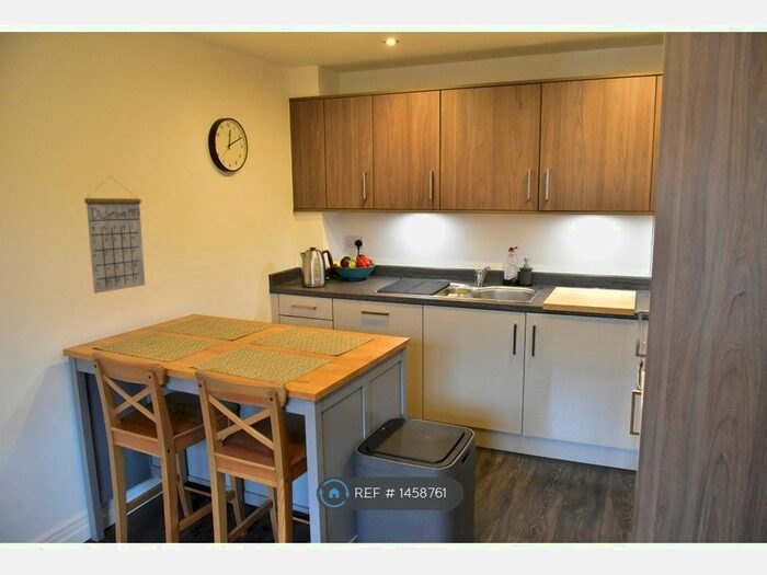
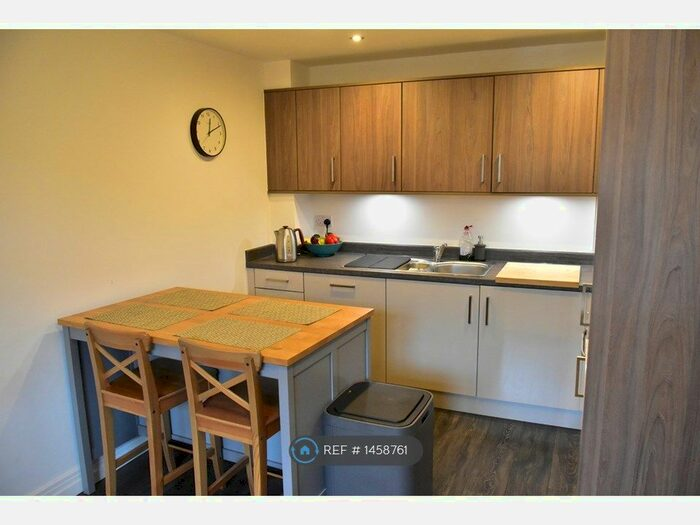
- calendar [83,175,146,295]
